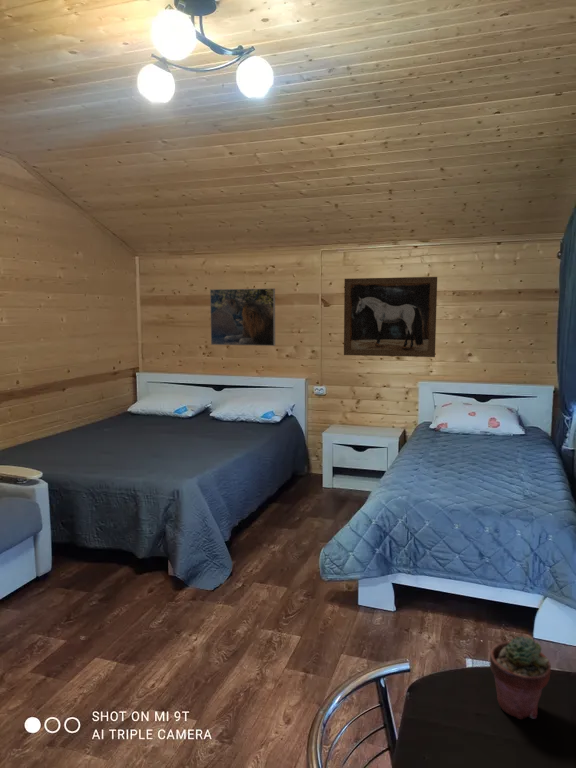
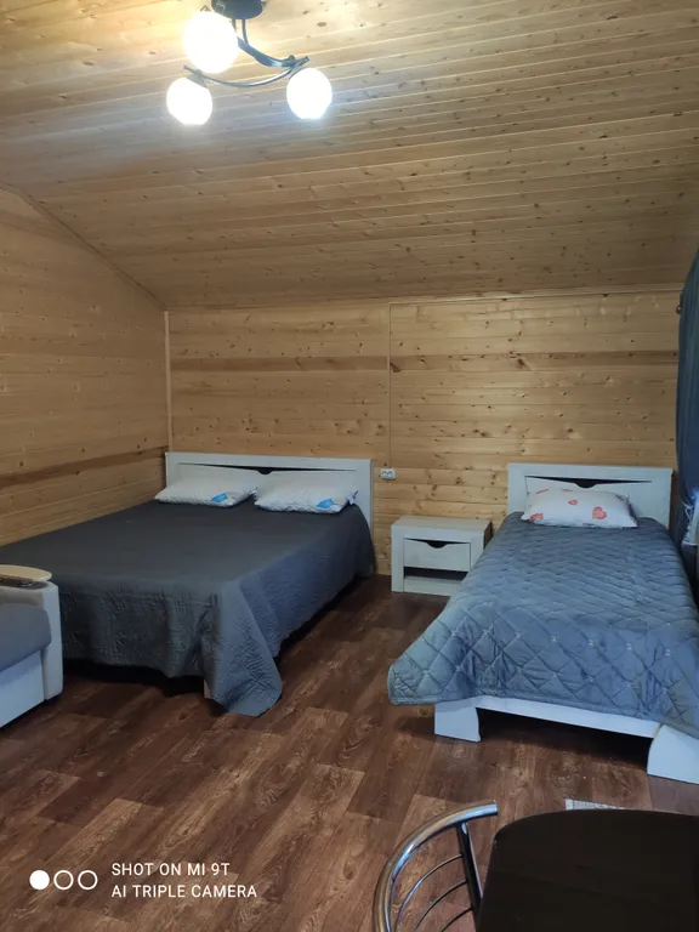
- potted succulent [489,635,552,720]
- wall art [343,276,438,358]
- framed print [209,288,276,347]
